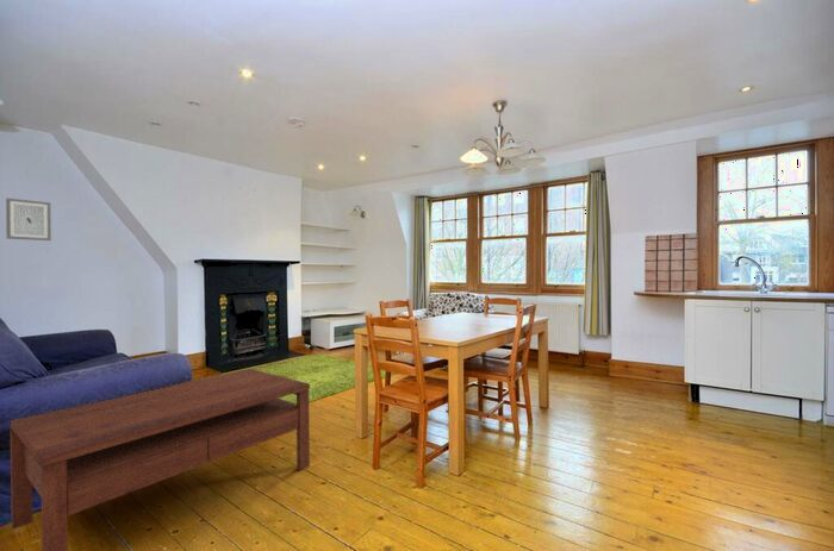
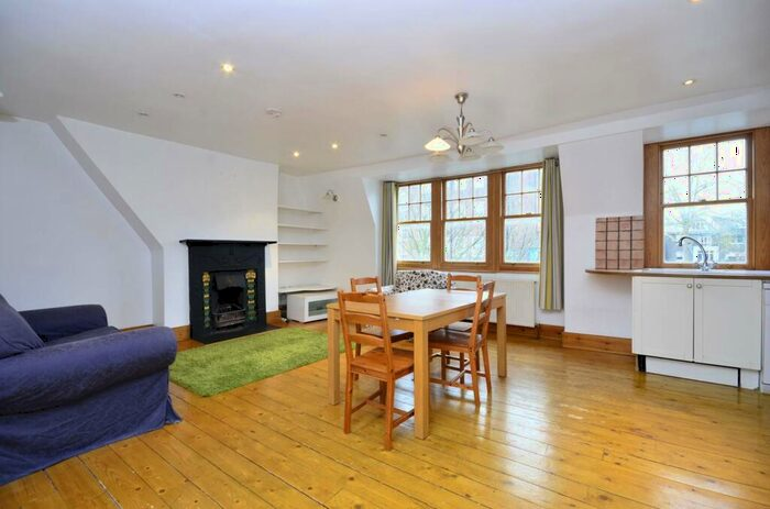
- coffee table [10,368,311,551]
- wall art [5,198,52,242]
